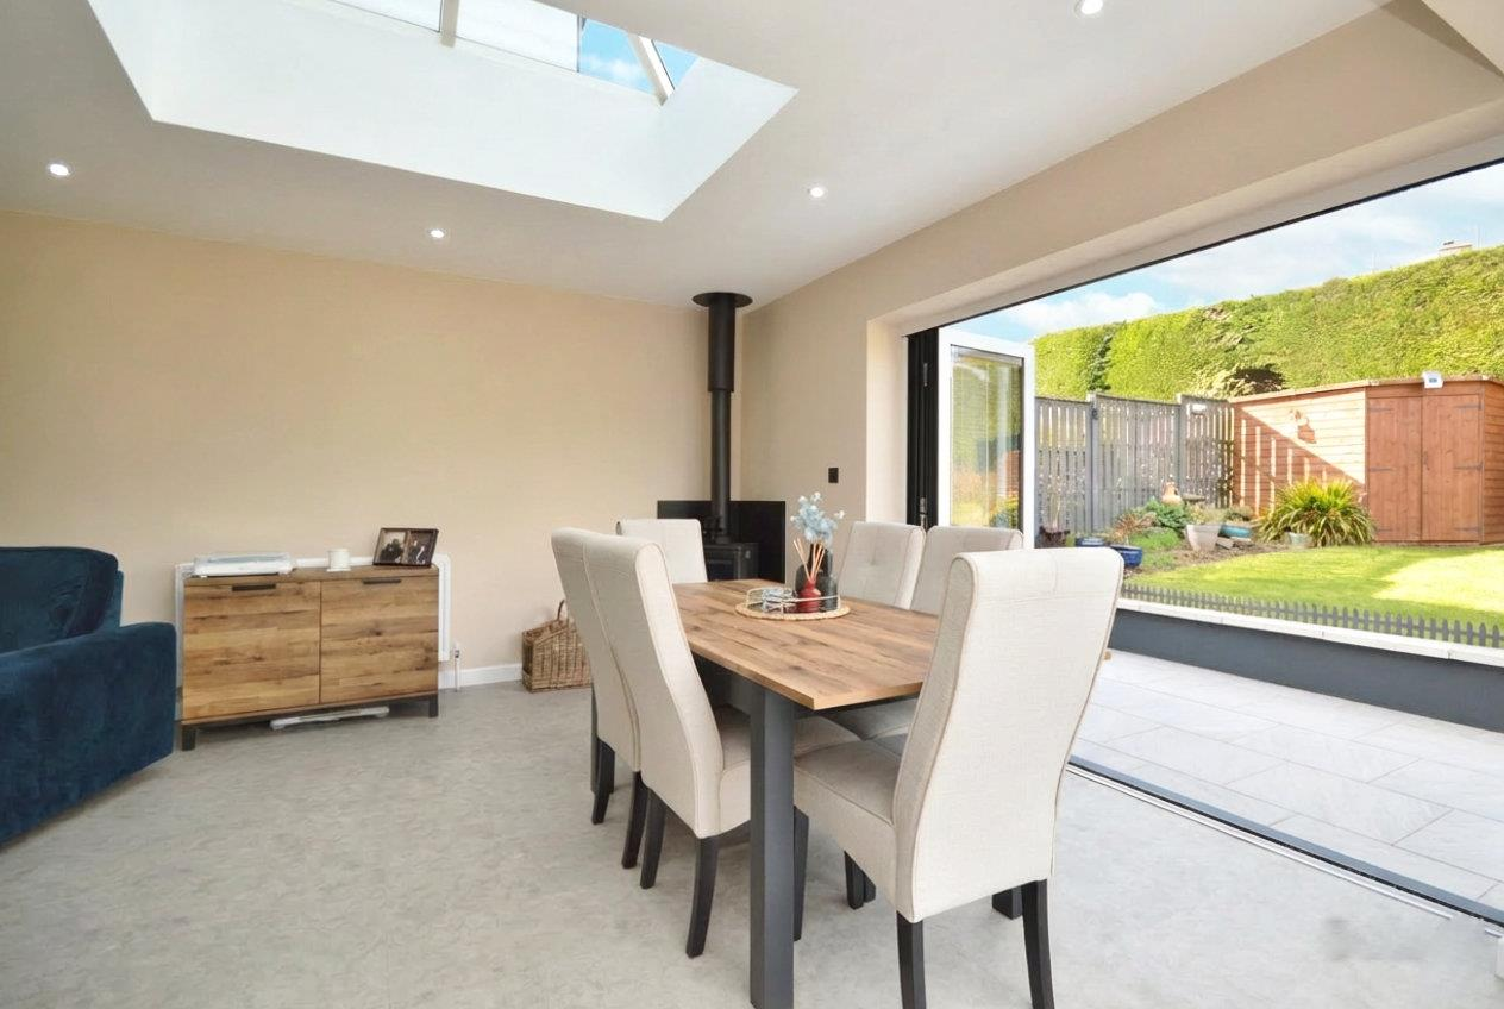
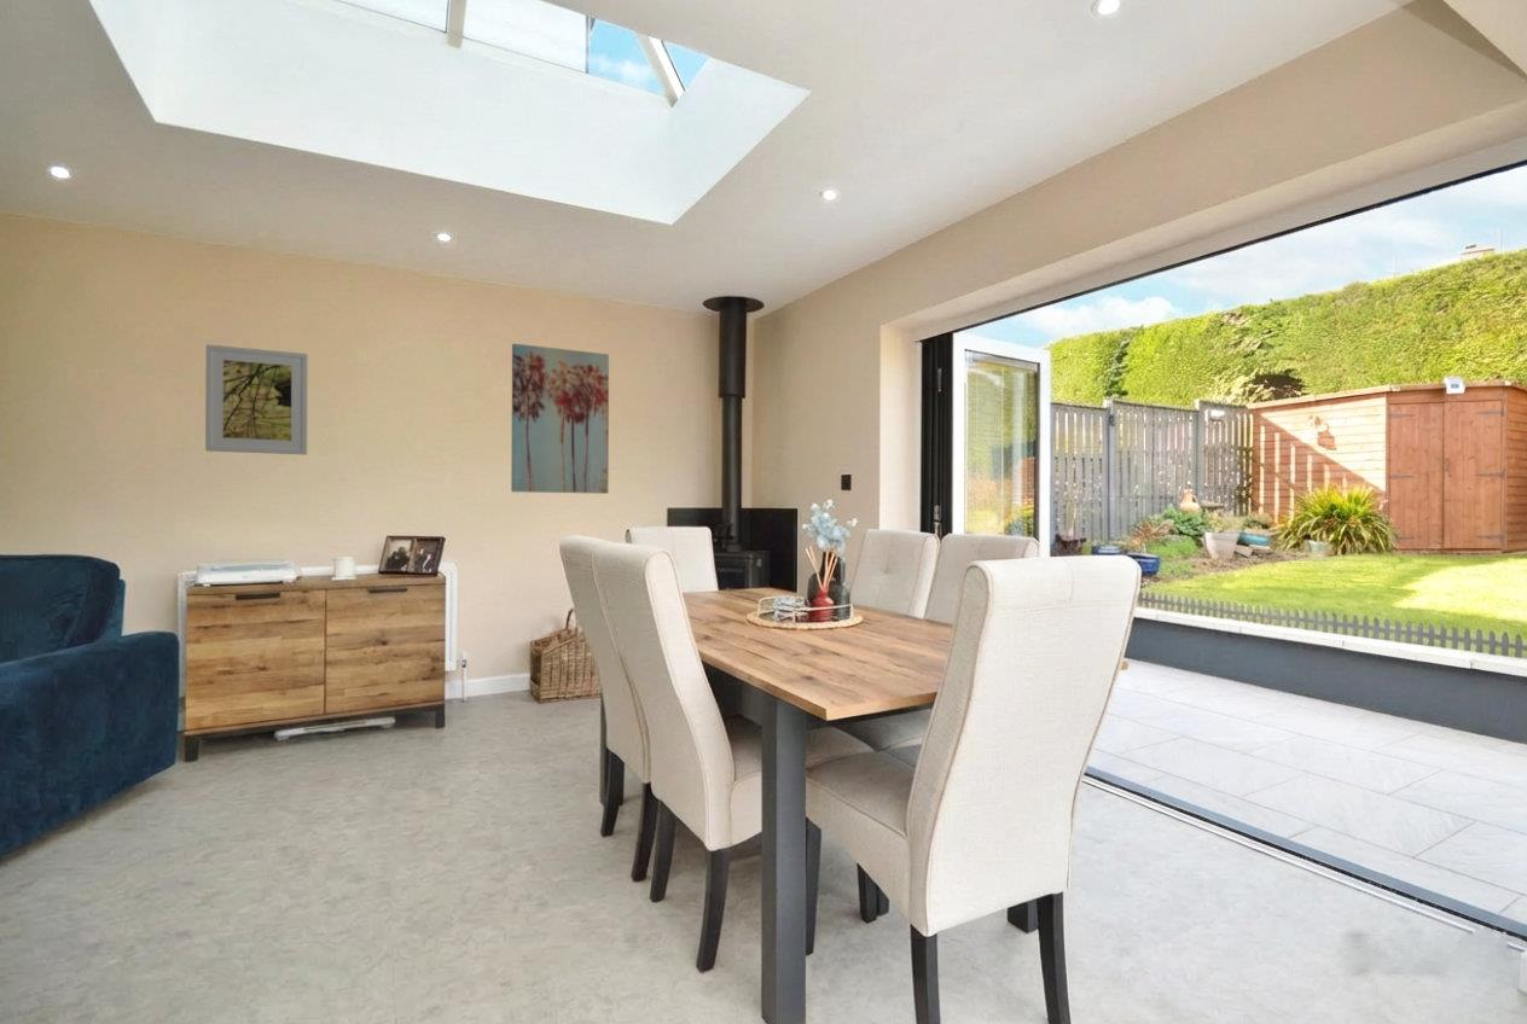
+ wall art [510,343,610,495]
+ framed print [204,343,309,455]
